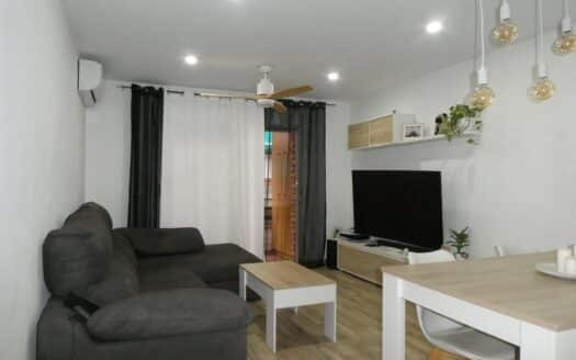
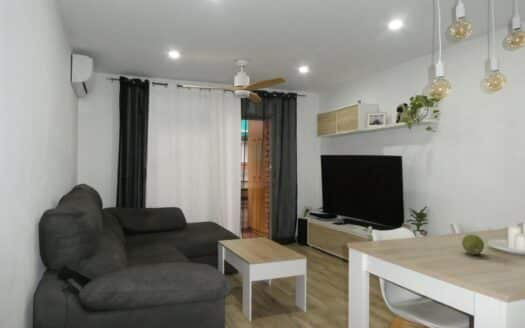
+ fruit [461,233,485,256]
